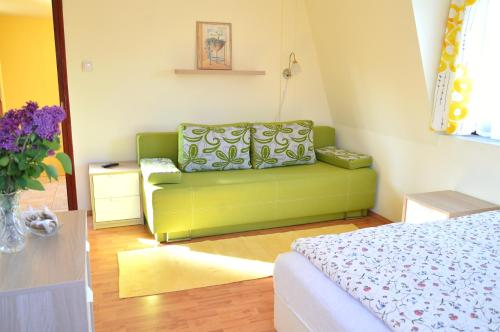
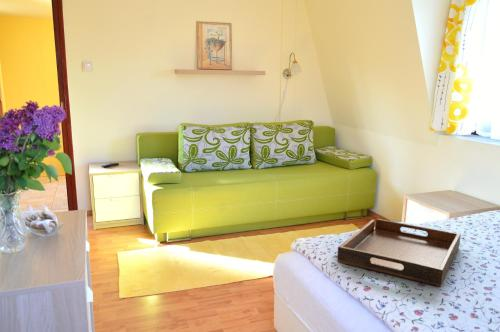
+ serving tray [336,218,462,288]
